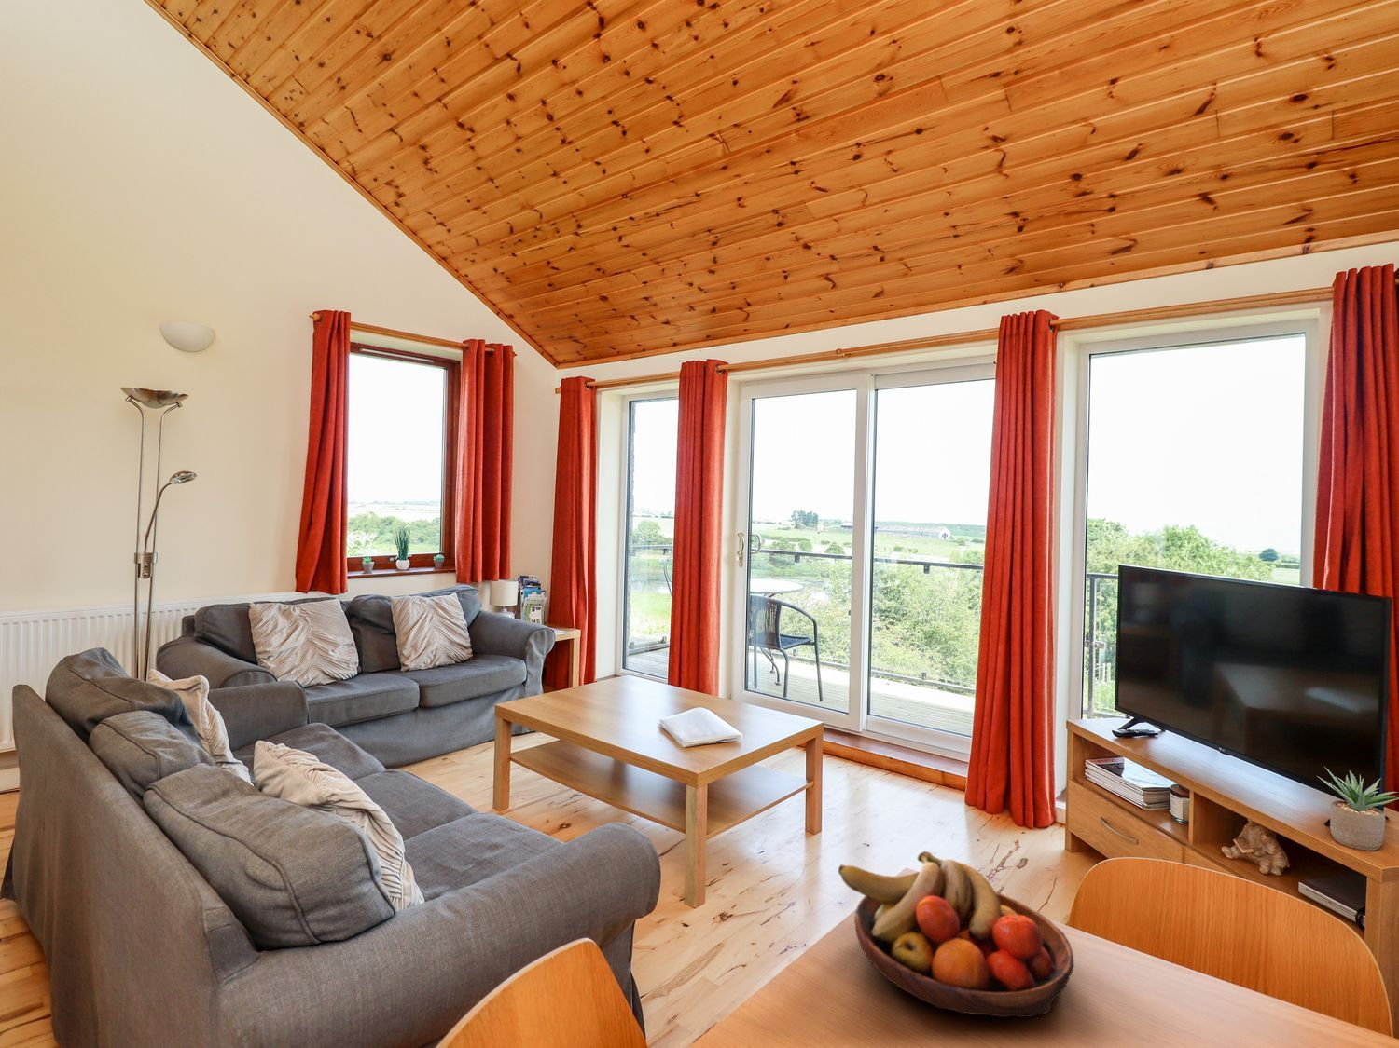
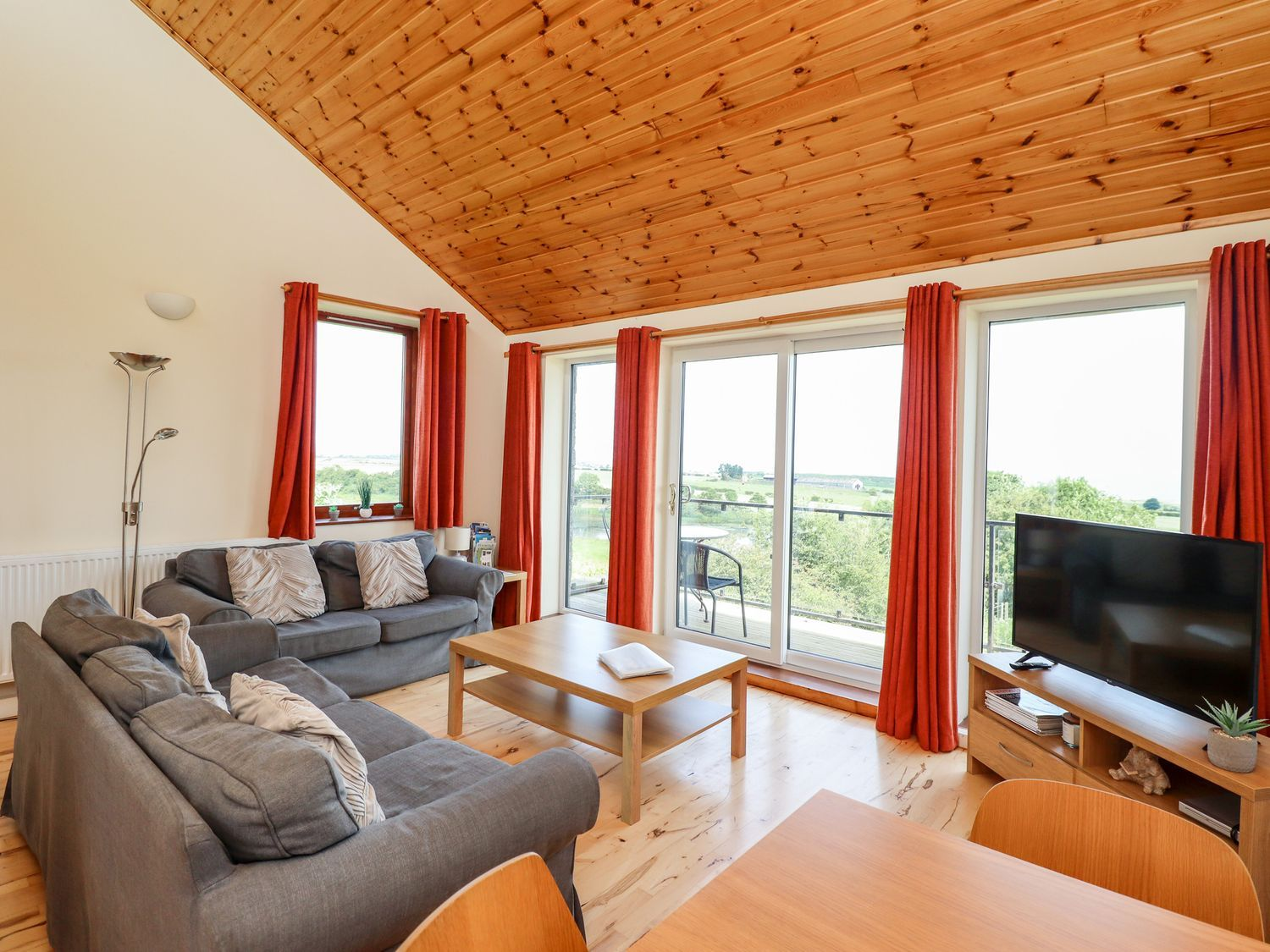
- fruit bowl [837,851,1074,1018]
